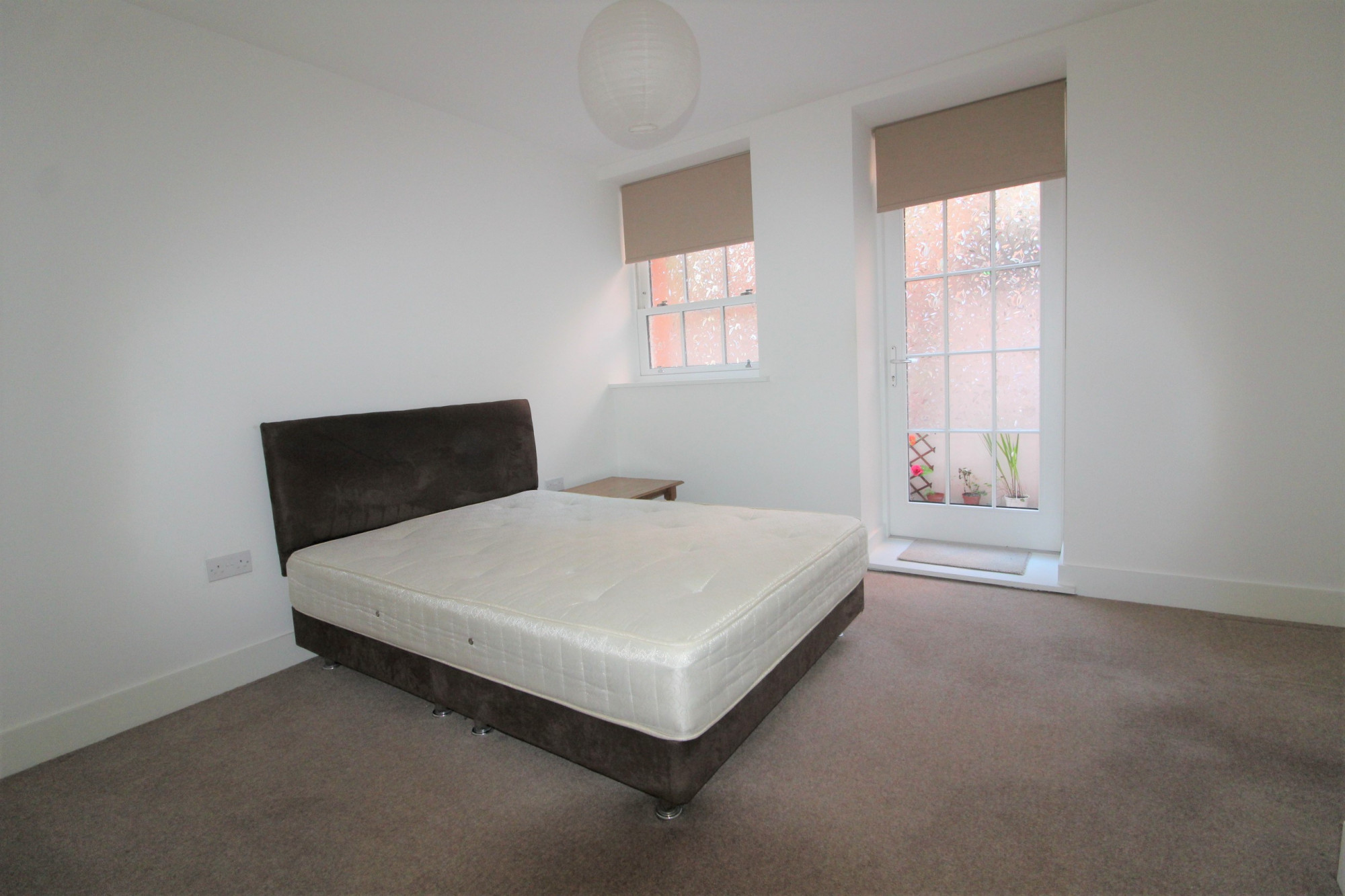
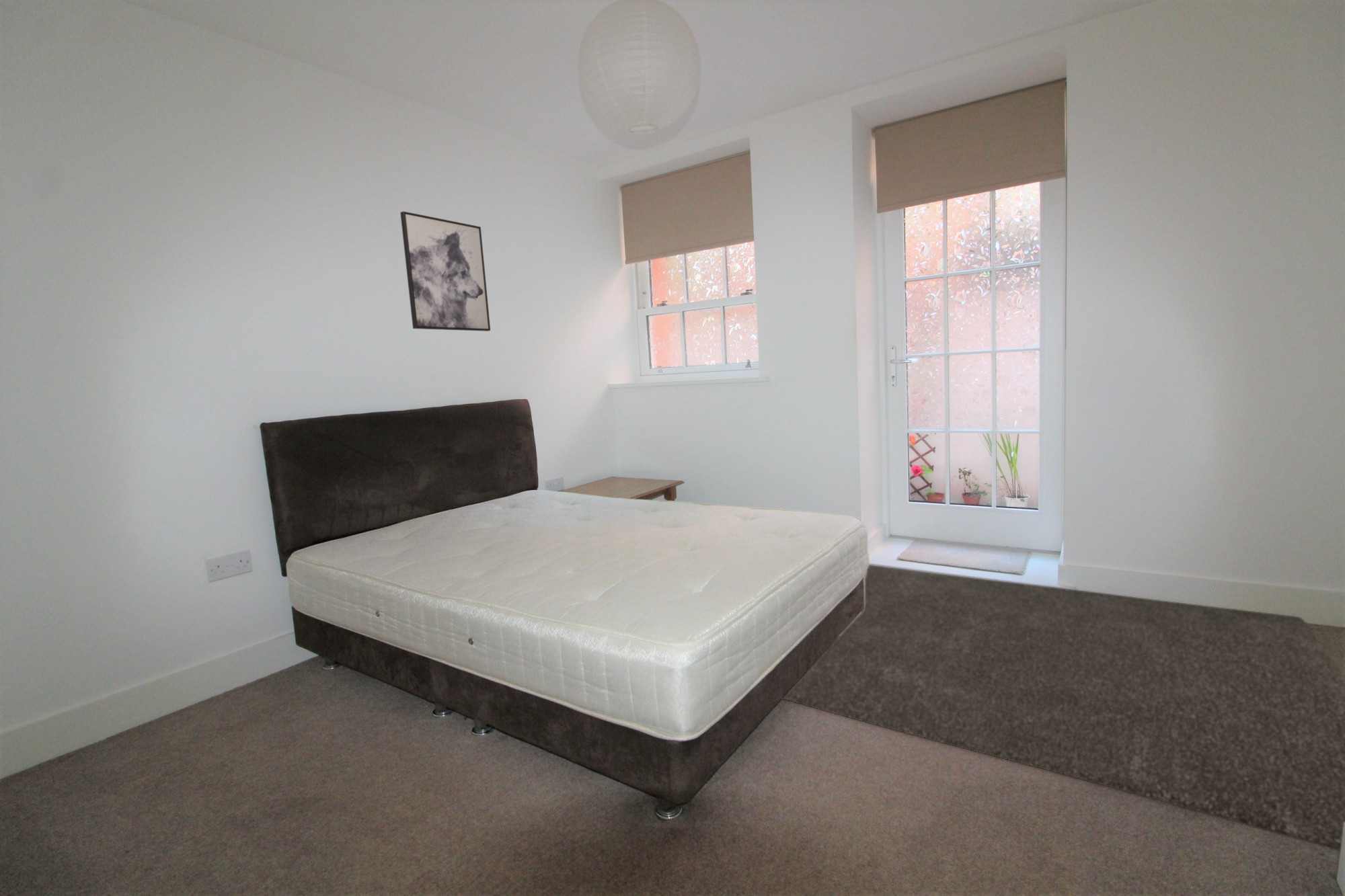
+ rug [783,564,1345,852]
+ wall art [399,210,491,332]
